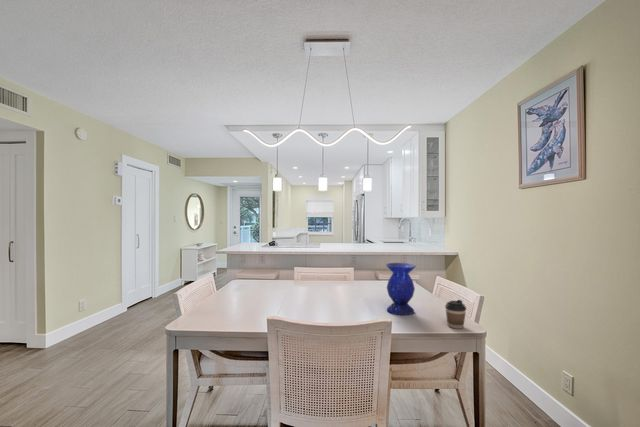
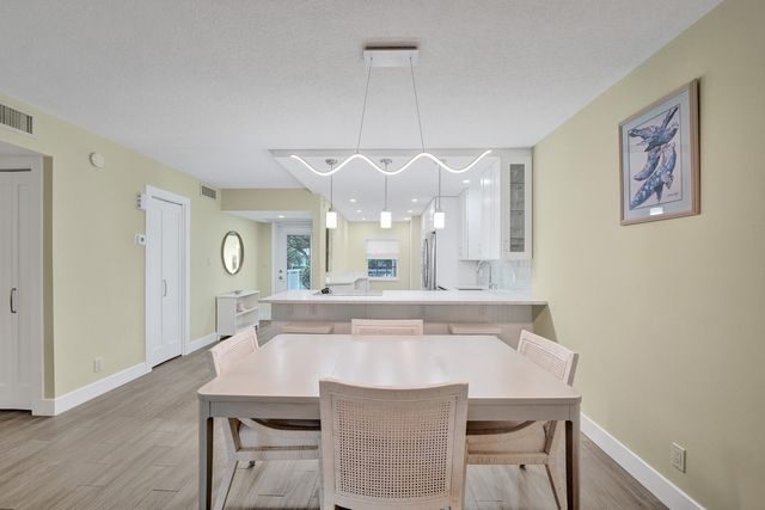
- vase [385,262,417,316]
- coffee cup [444,299,467,330]
